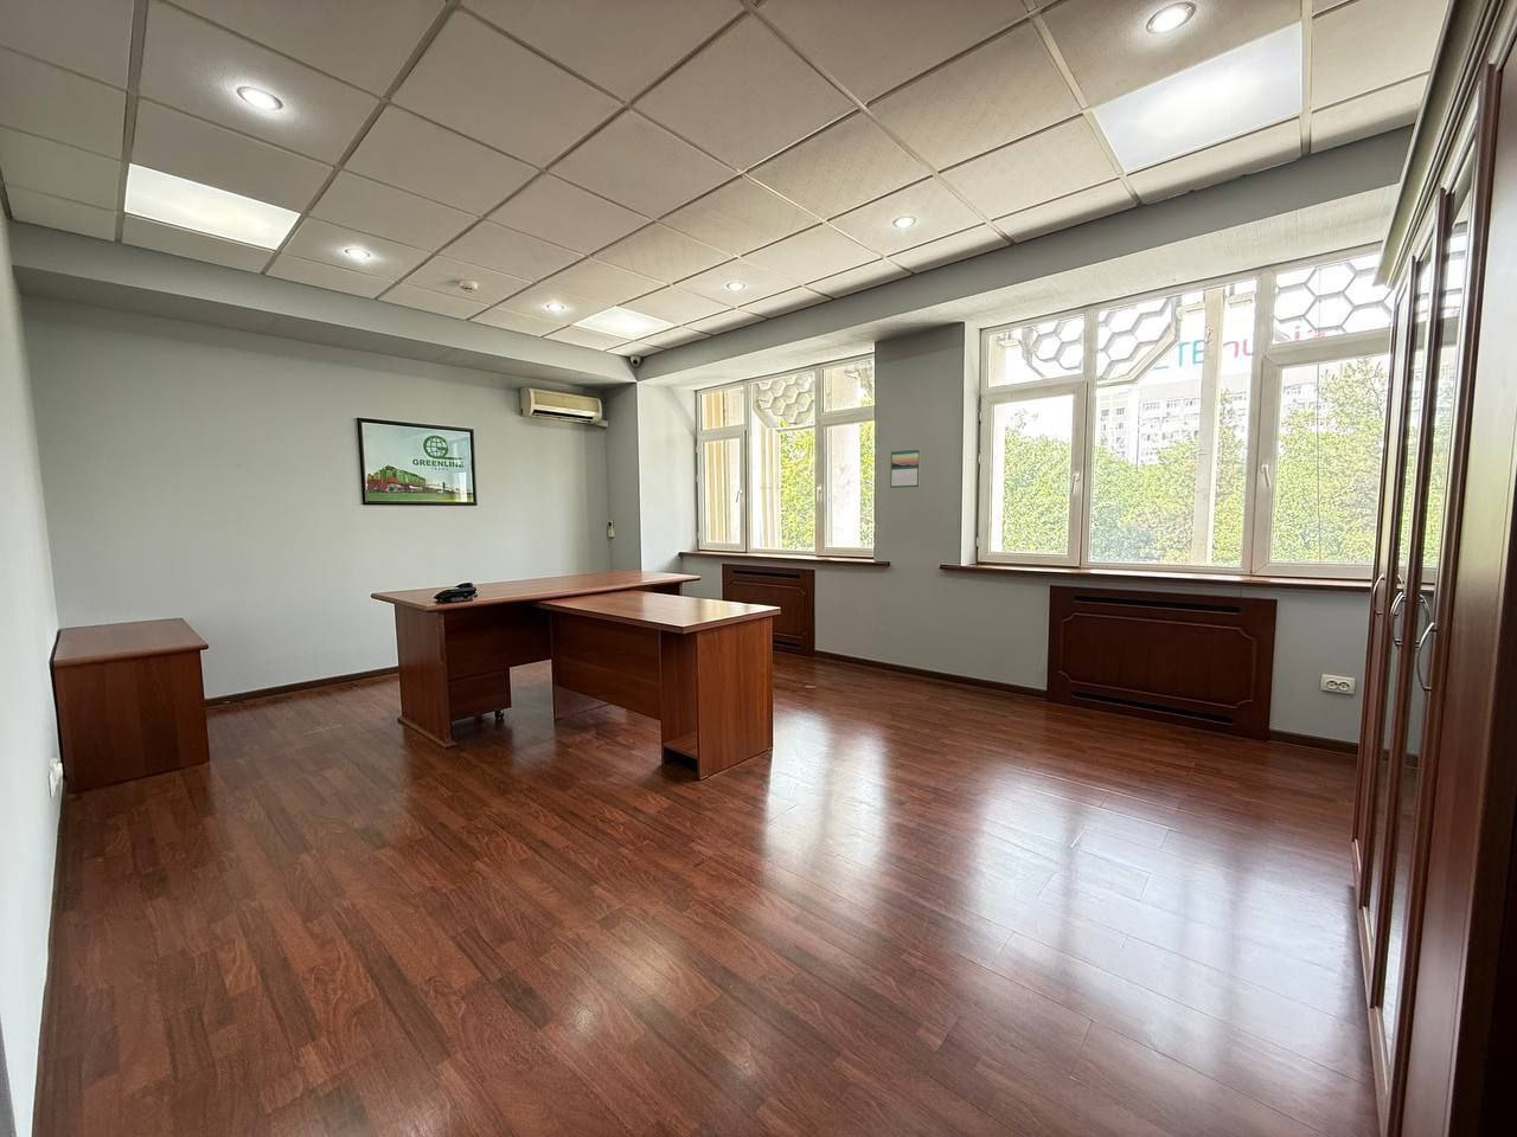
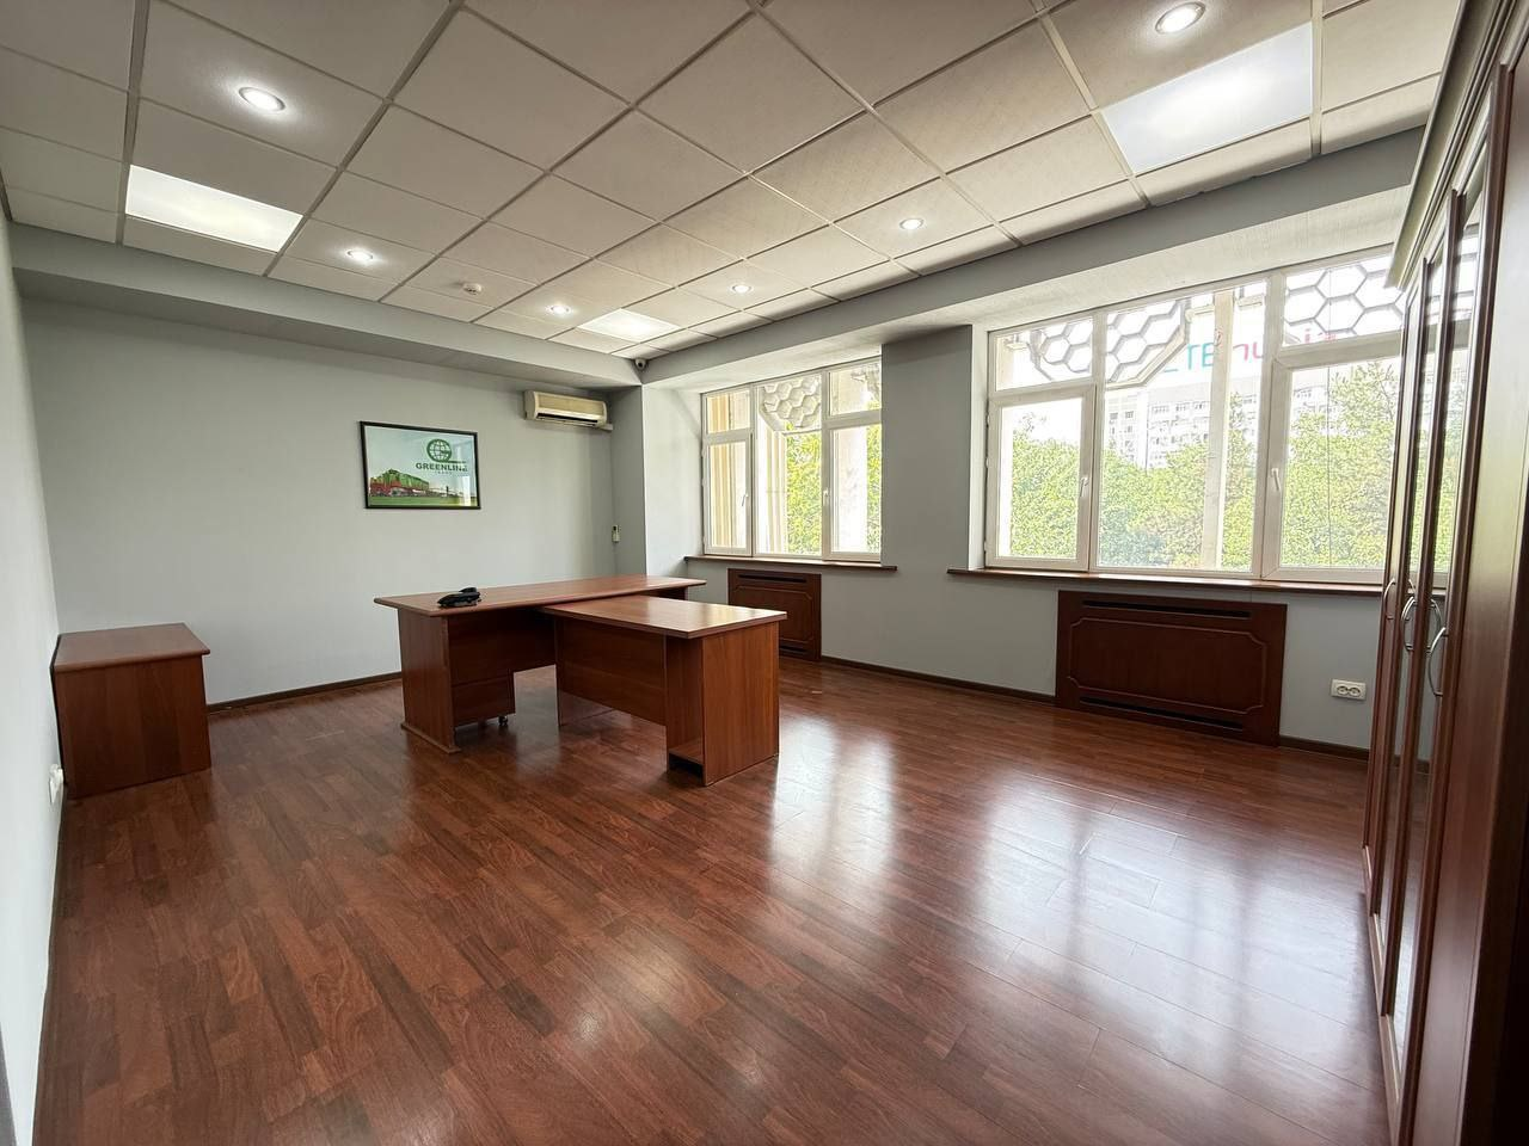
- calendar [889,448,921,490]
